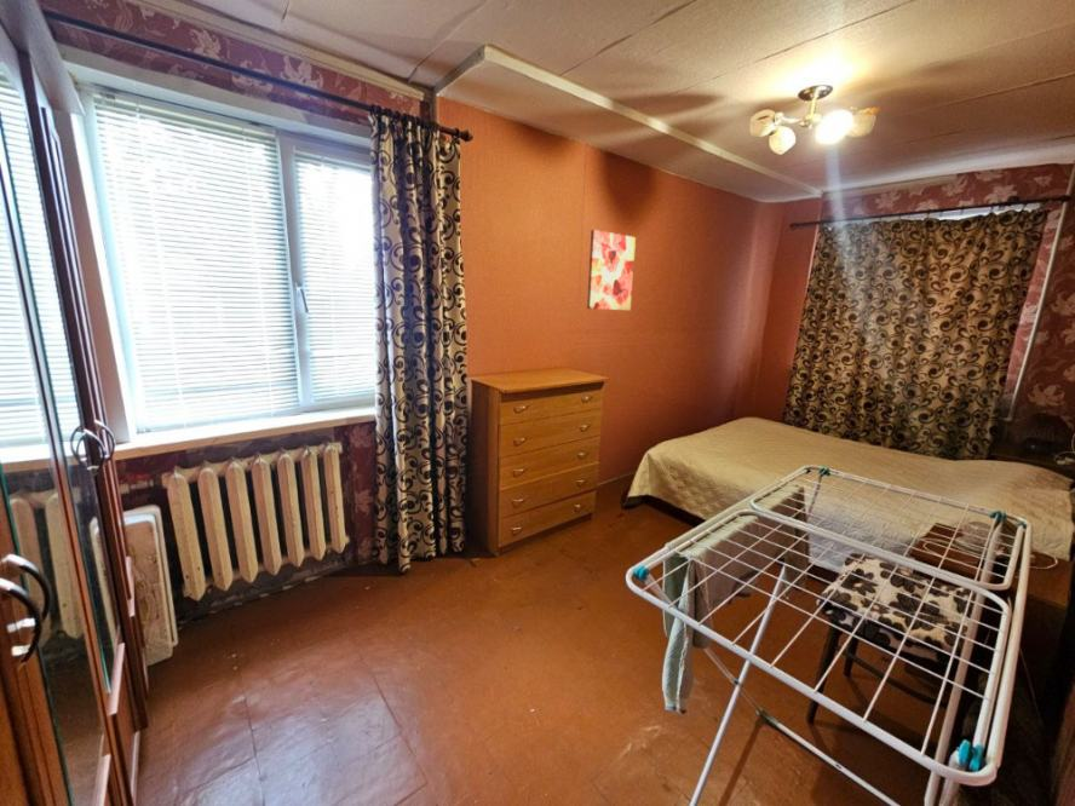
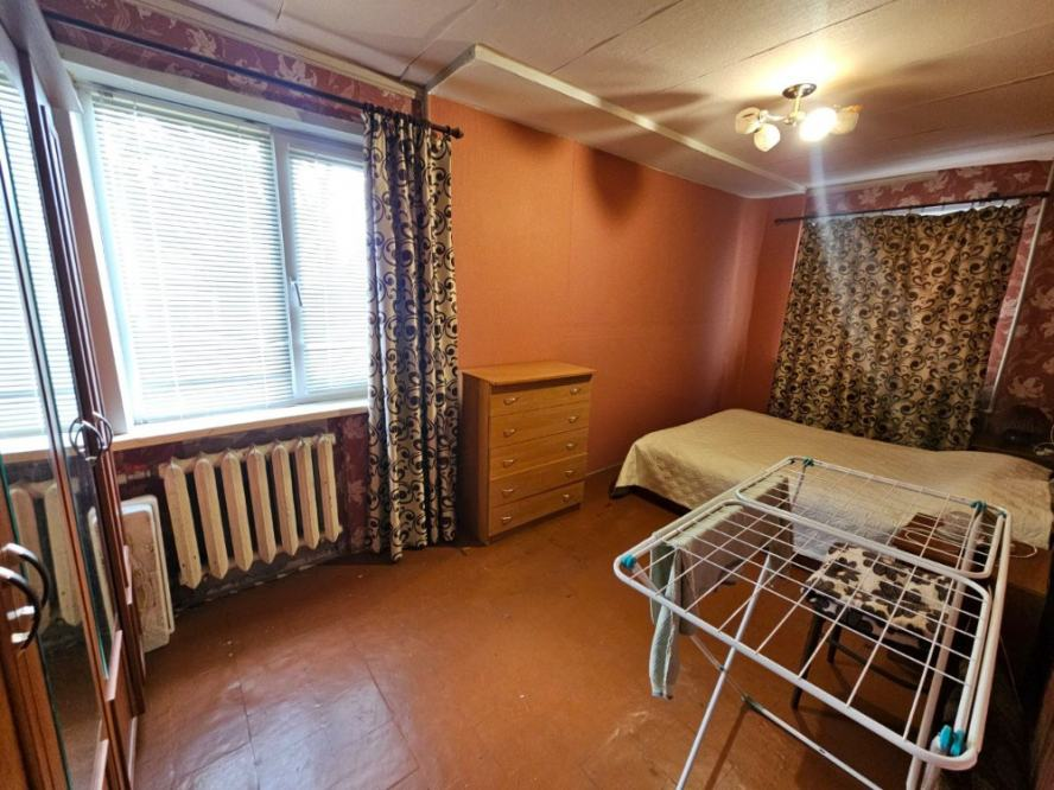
- wall art [586,229,637,311]
